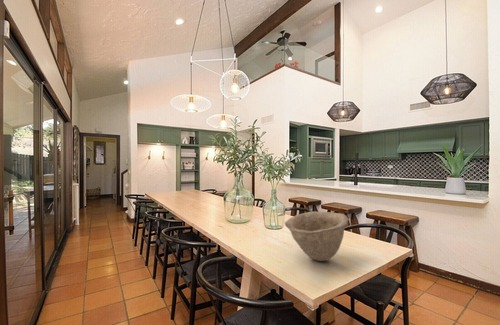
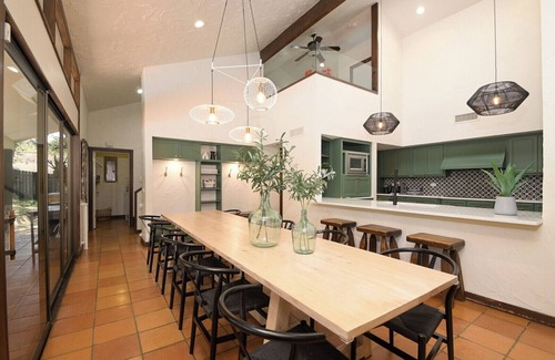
- bowl [284,210,350,262]
